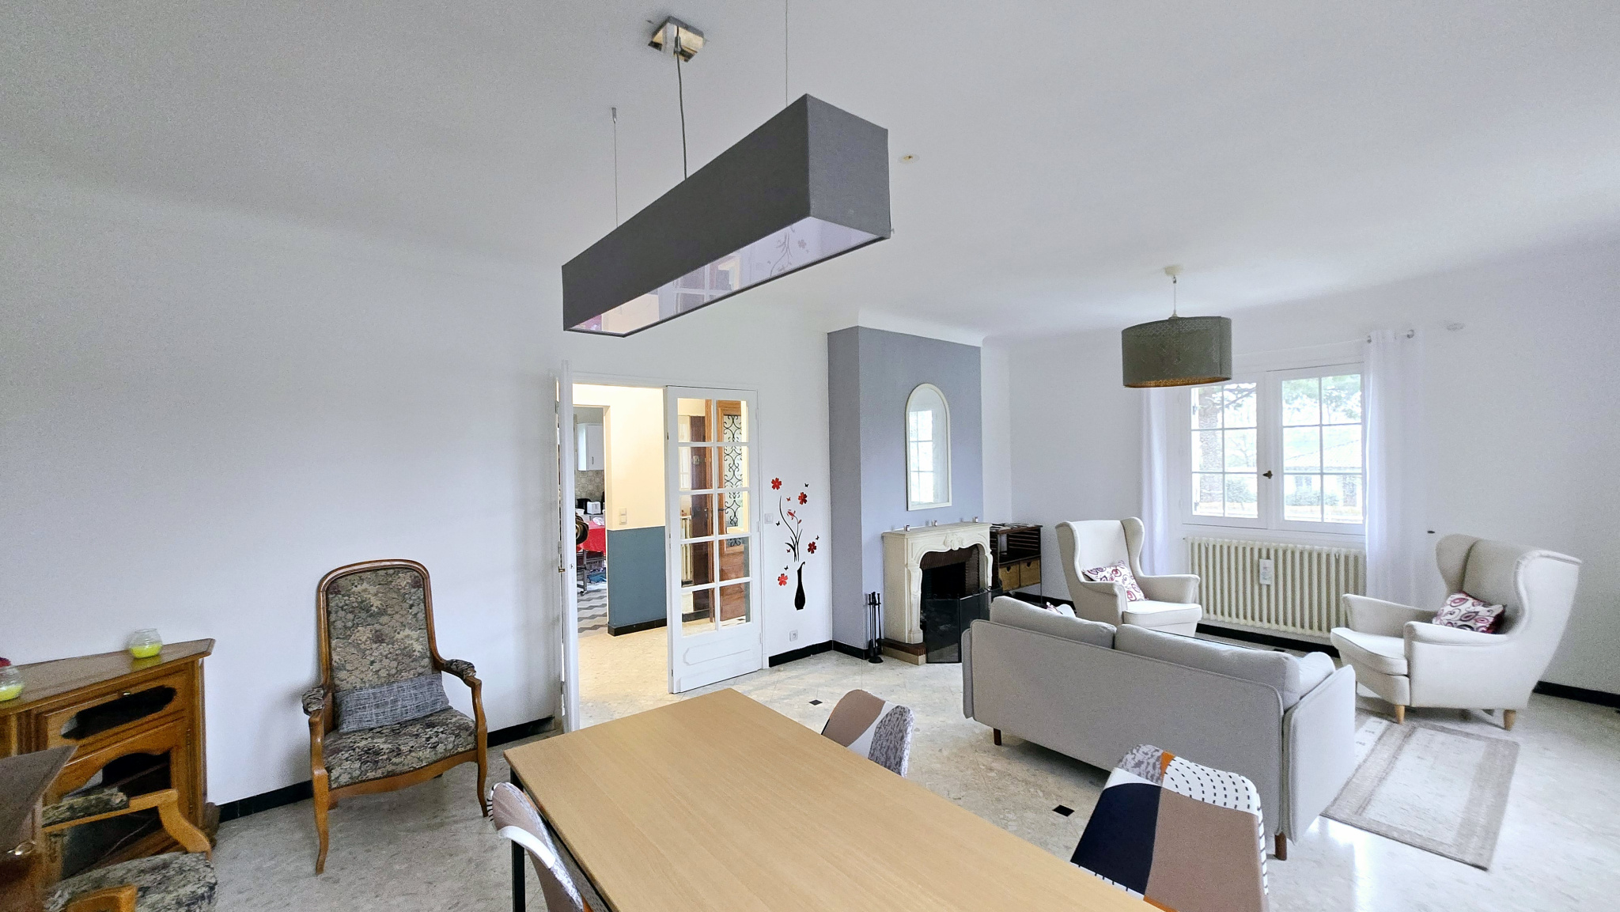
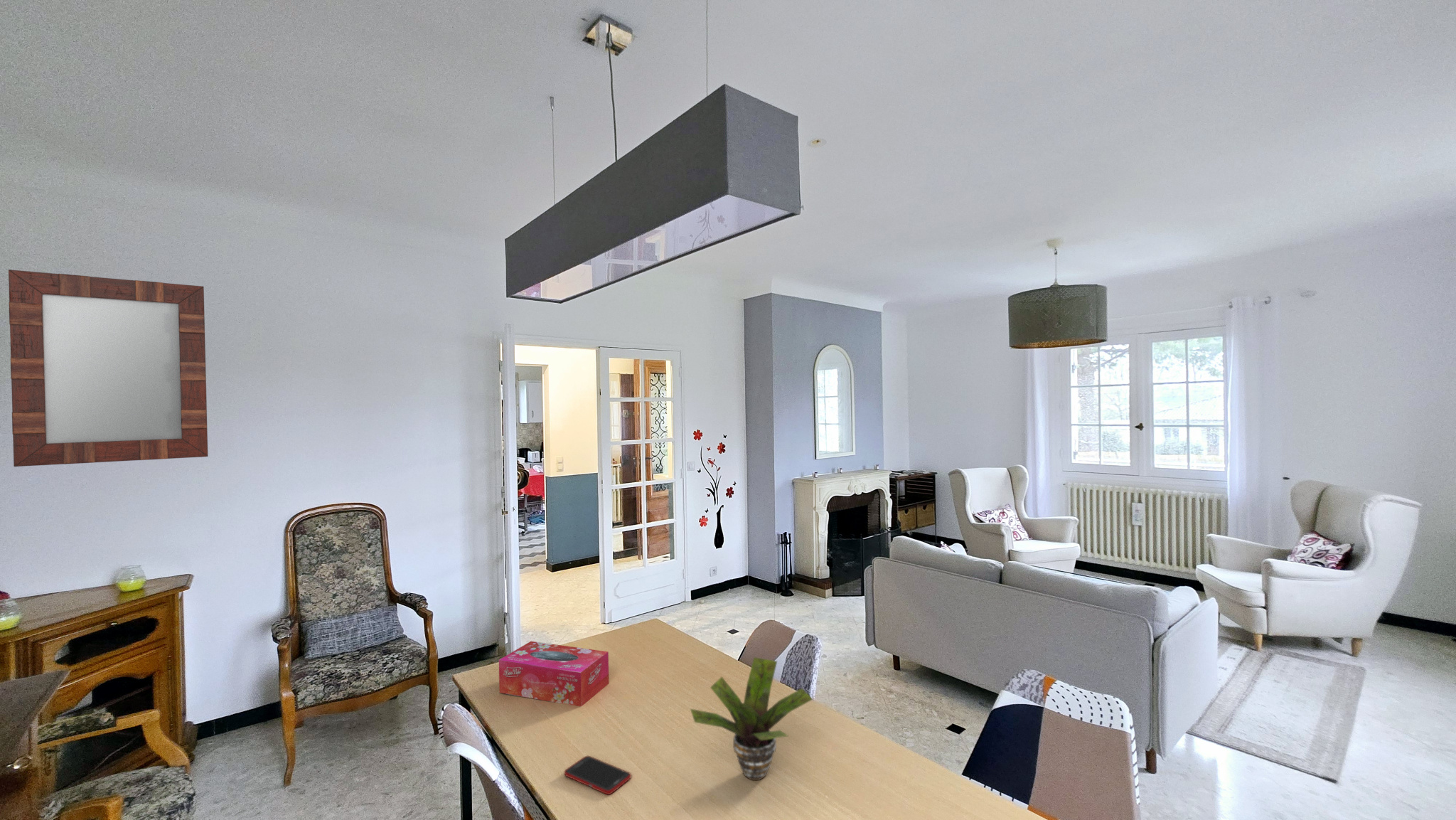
+ potted plant [690,656,814,781]
+ tissue box [498,641,610,707]
+ cell phone [564,755,632,795]
+ home mirror [8,269,208,467]
